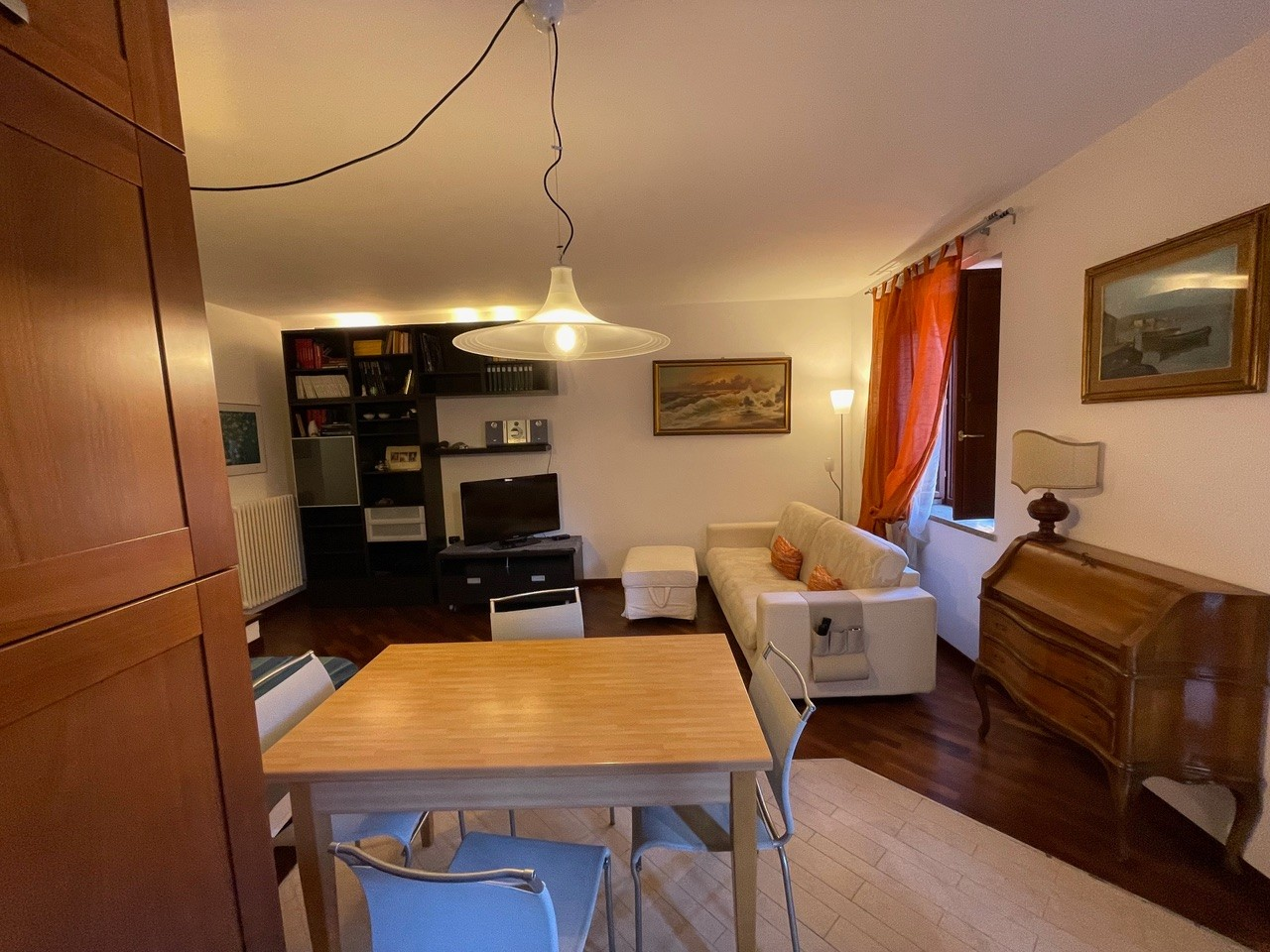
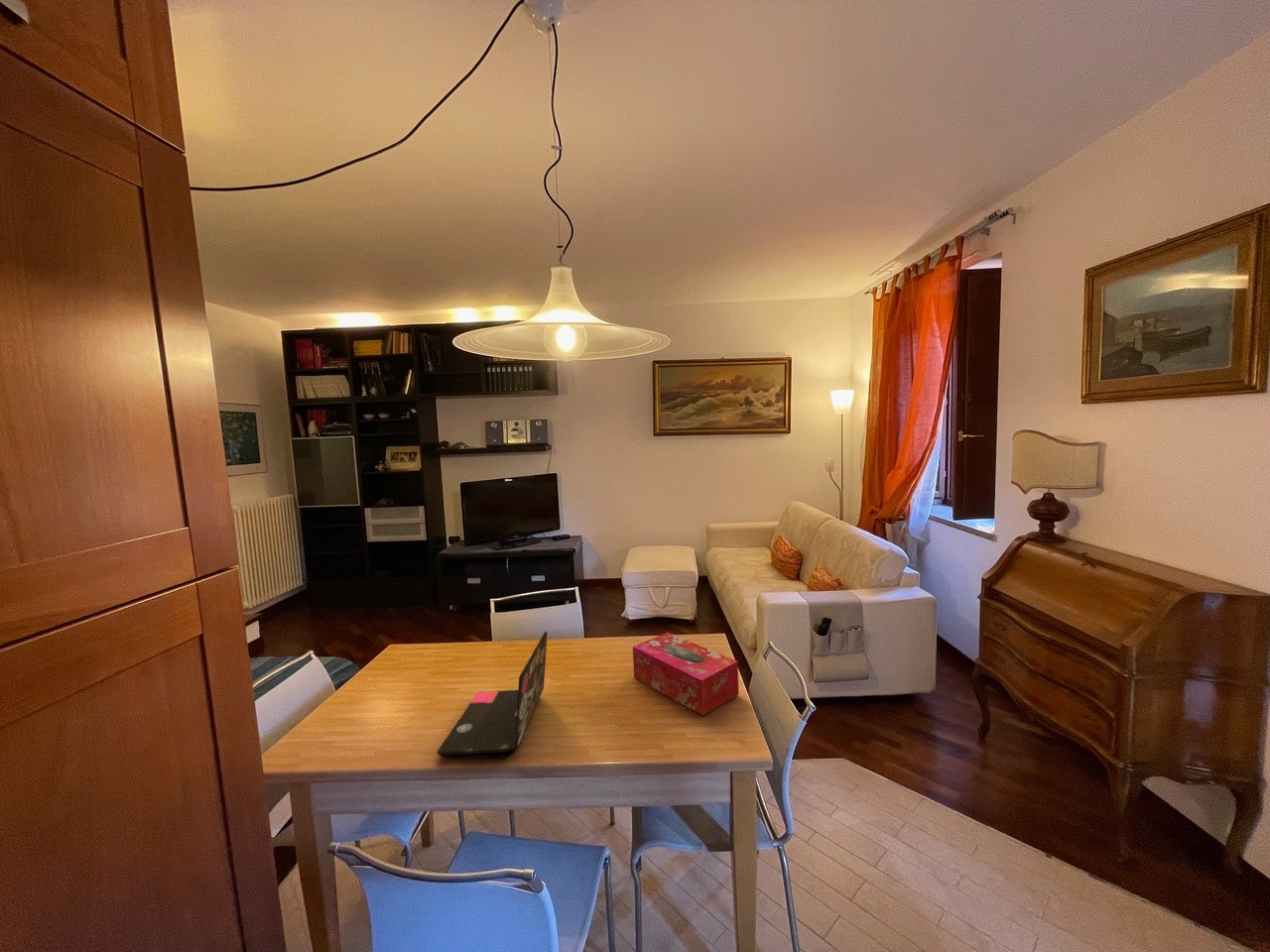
+ laptop [437,631,548,759]
+ tissue box [632,632,739,717]
